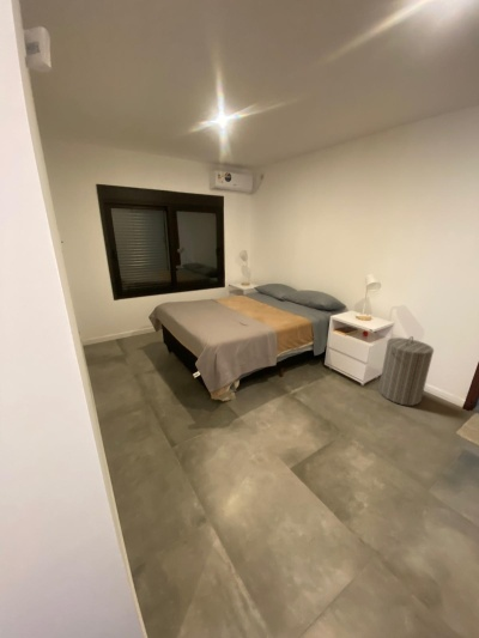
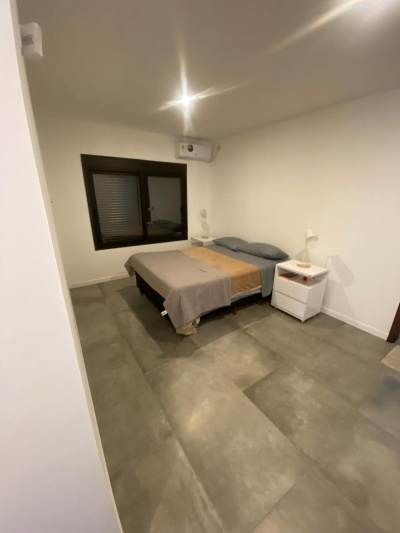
- laundry hamper [377,335,435,407]
